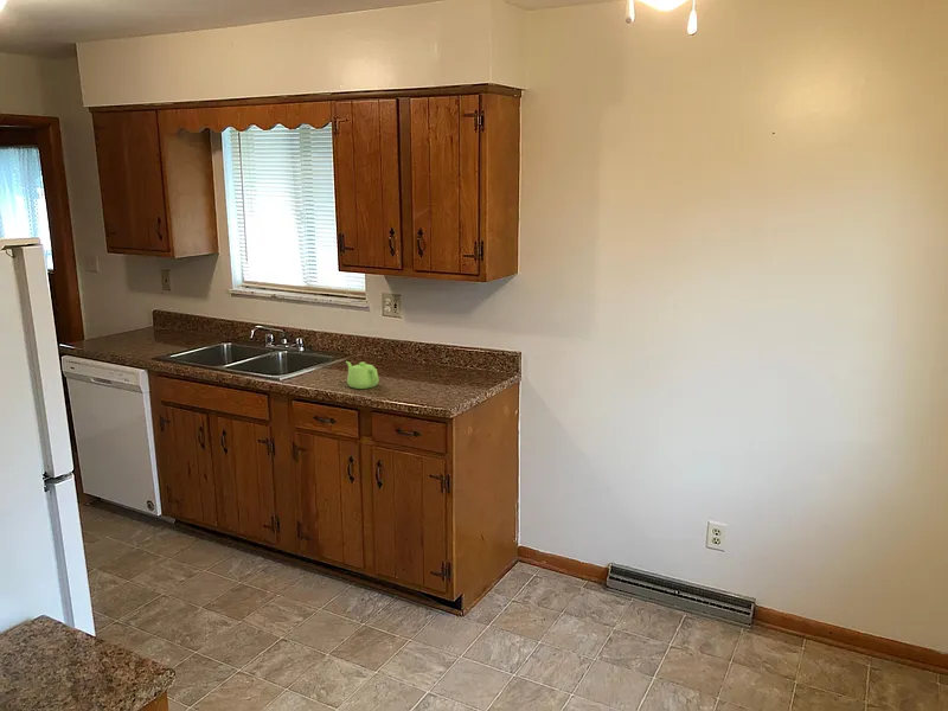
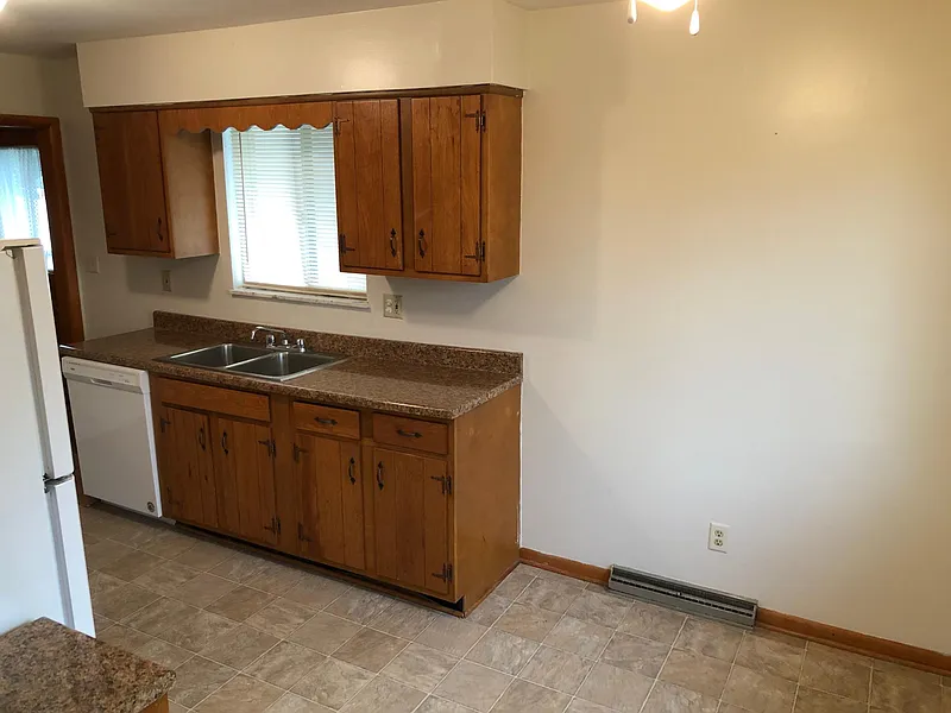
- teapot [345,360,380,390]
